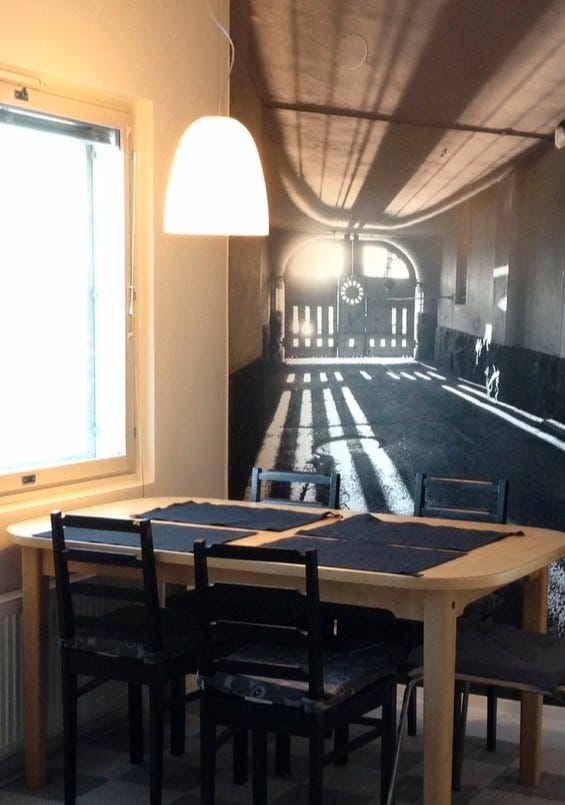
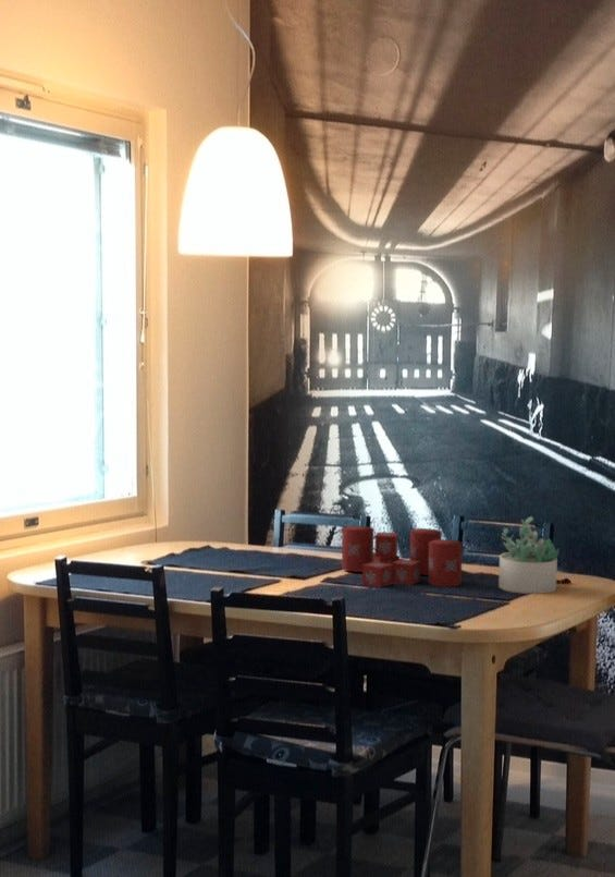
+ succulent plant [497,515,559,595]
+ candle [341,525,464,588]
